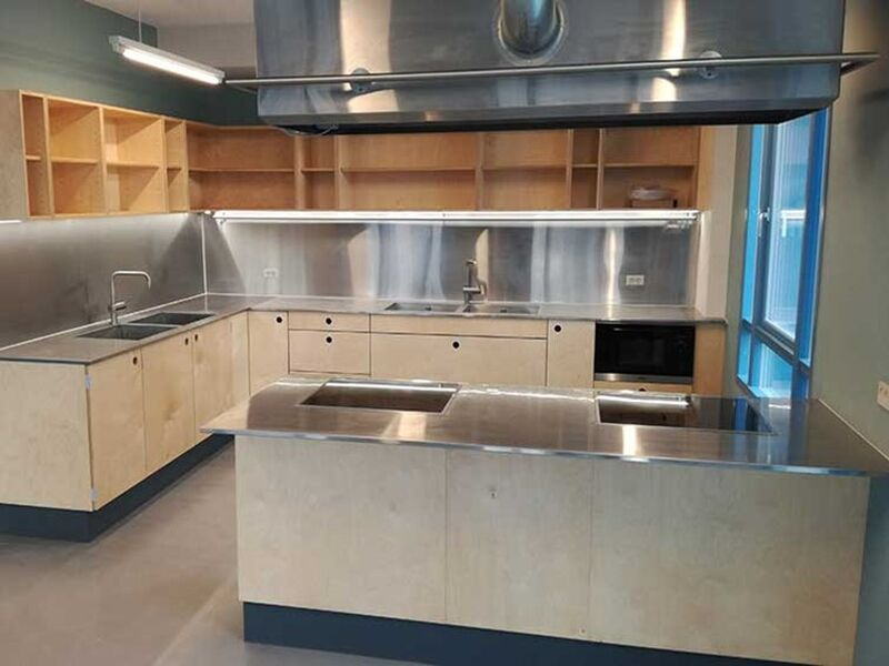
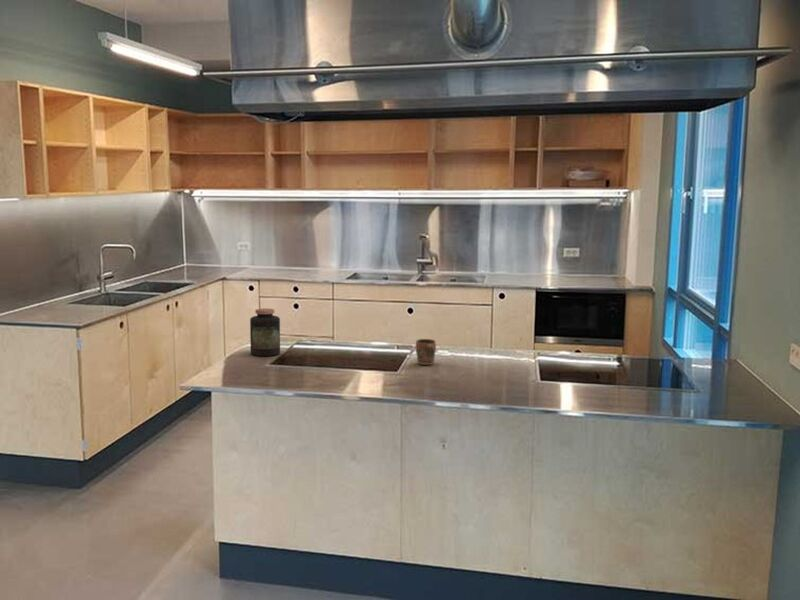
+ mug [415,338,437,366]
+ jar [249,308,281,357]
